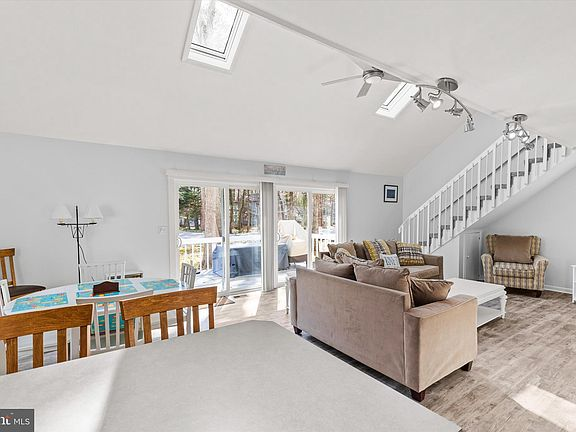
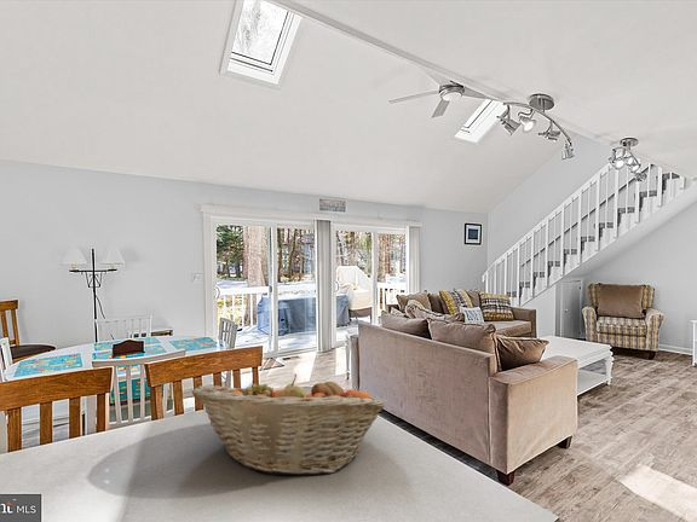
+ fruit basket [190,373,386,476]
